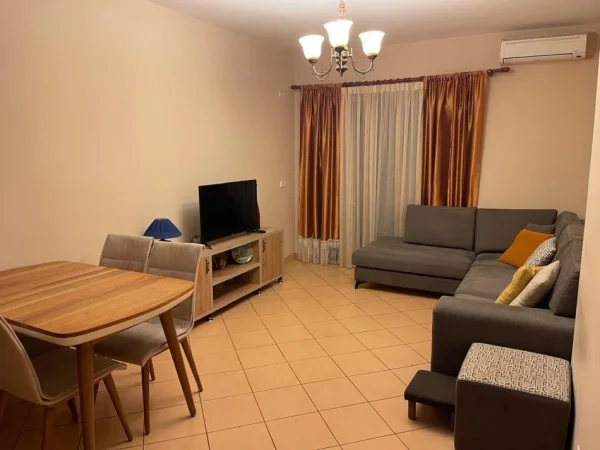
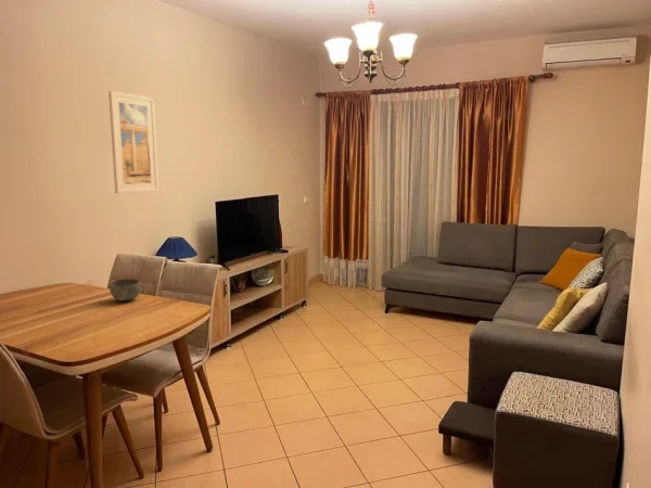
+ bowl [108,278,142,303]
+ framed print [107,90,159,195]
